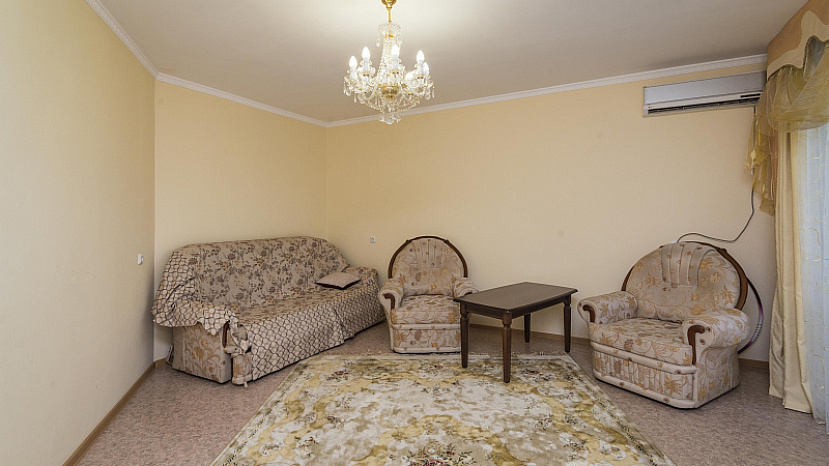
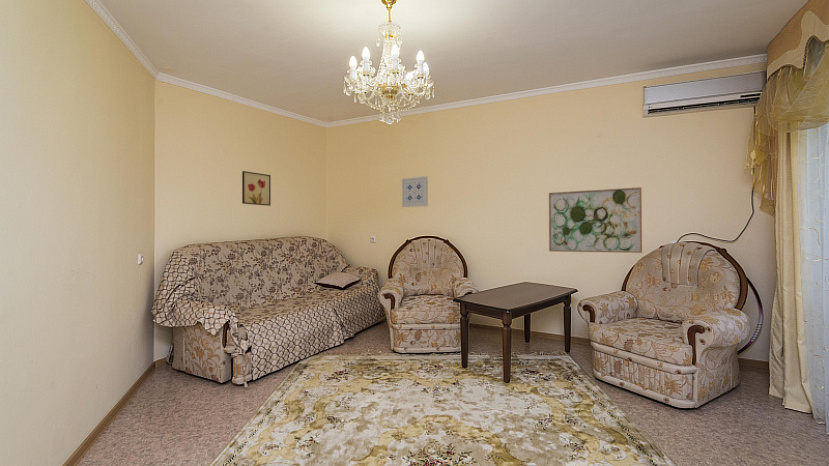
+ wall art [401,175,429,208]
+ wall art [241,170,272,207]
+ wall art [548,186,643,254]
